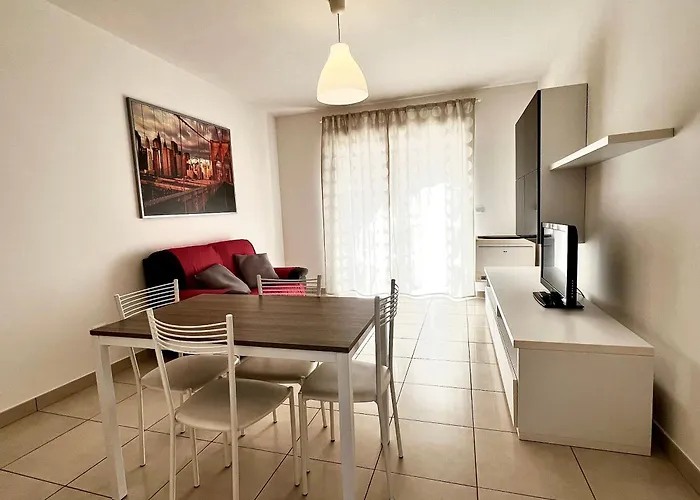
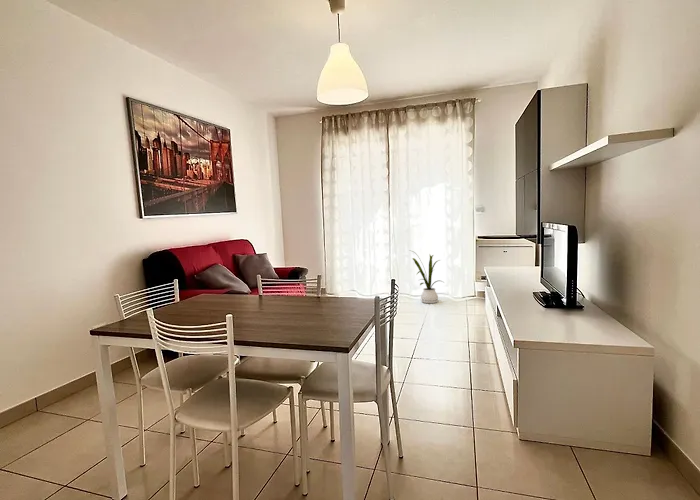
+ house plant [408,249,444,304]
